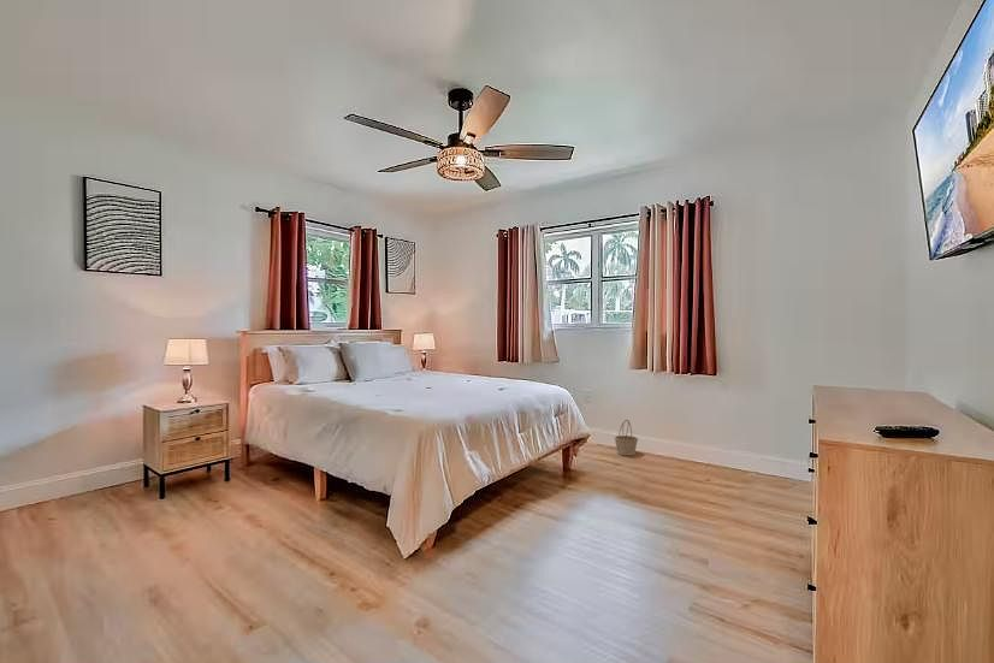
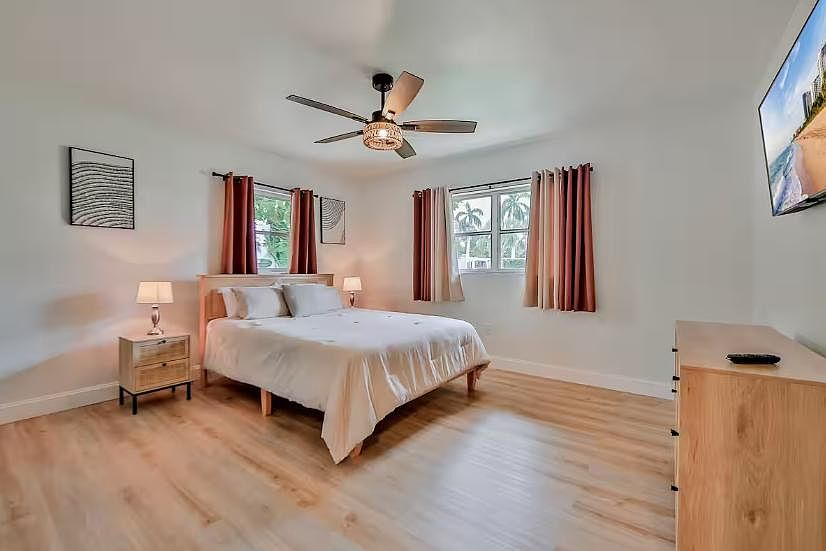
- basket [614,419,639,456]
